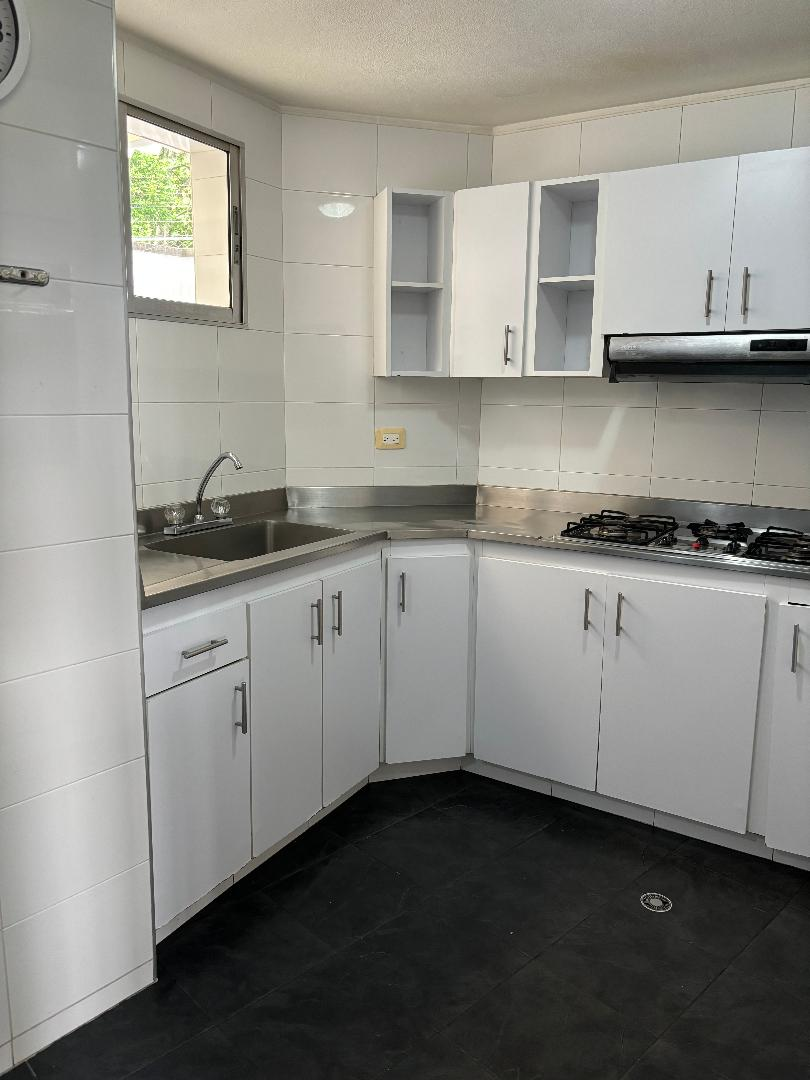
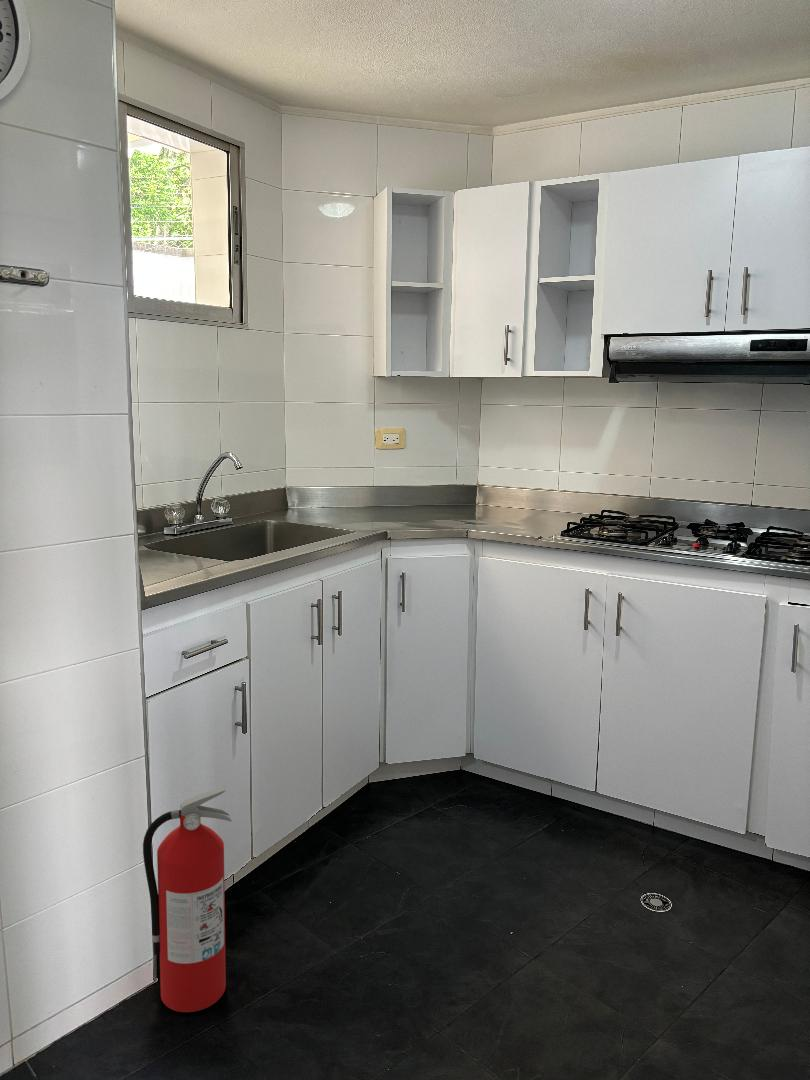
+ fire extinguisher [142,785,233,1013]
